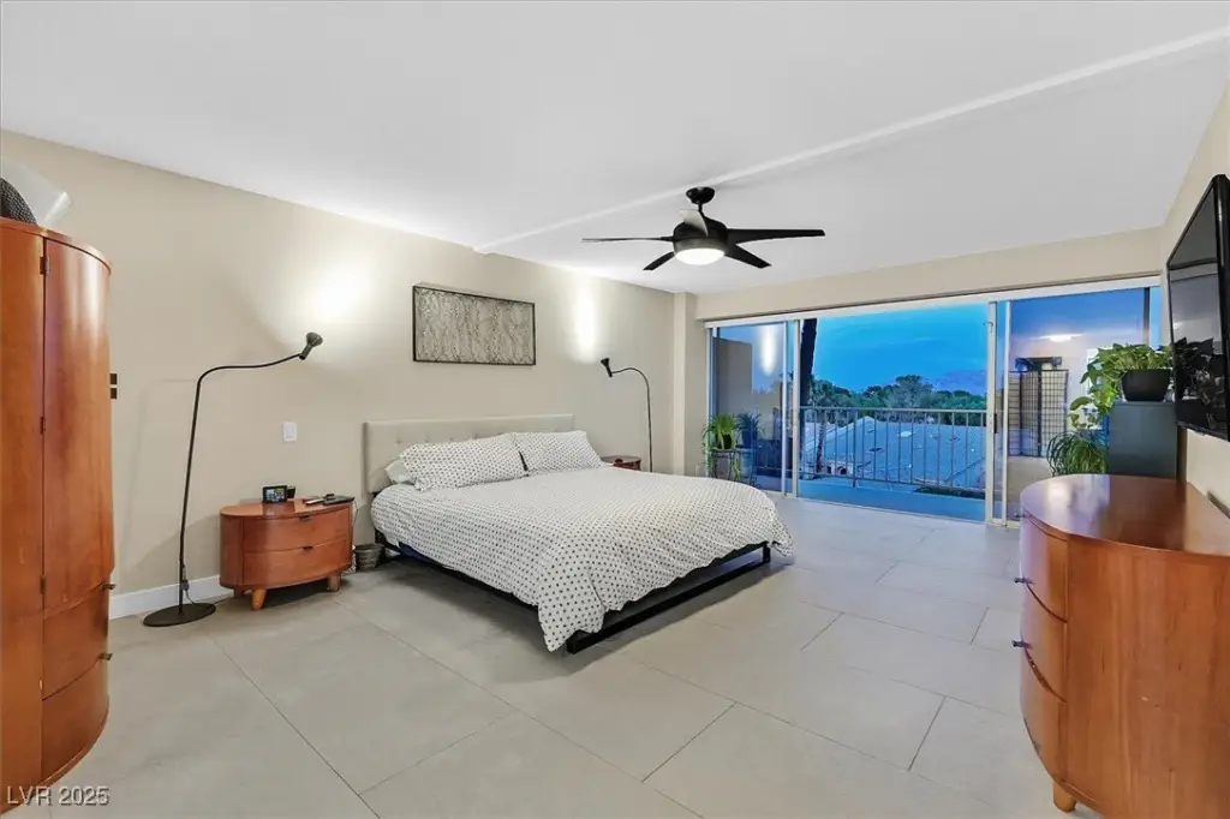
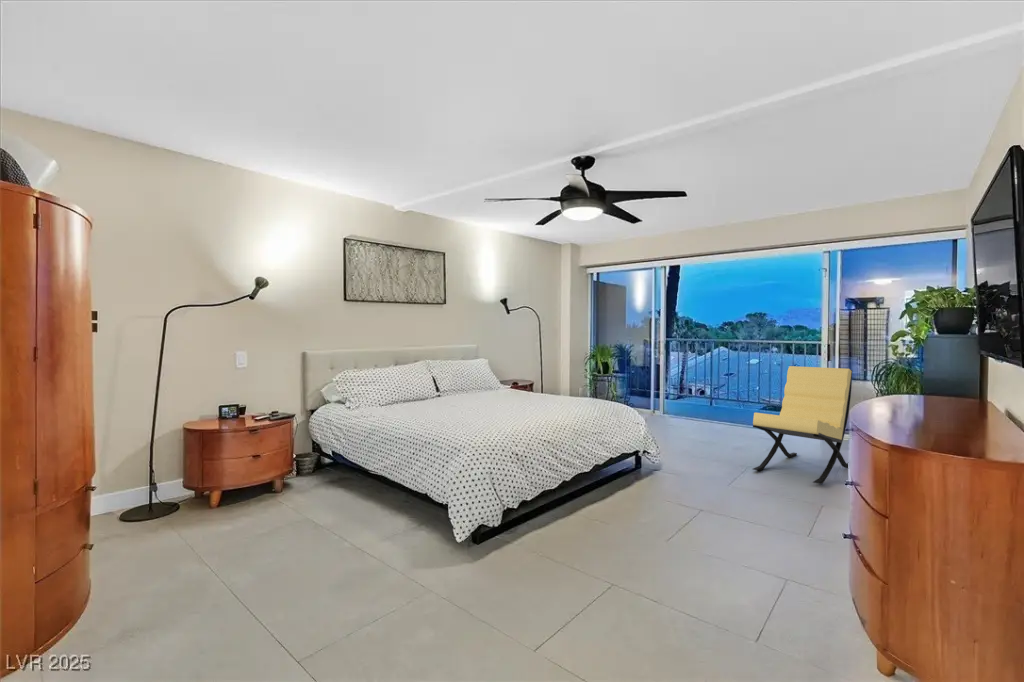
+ lounge chair [752,365,853,485]
